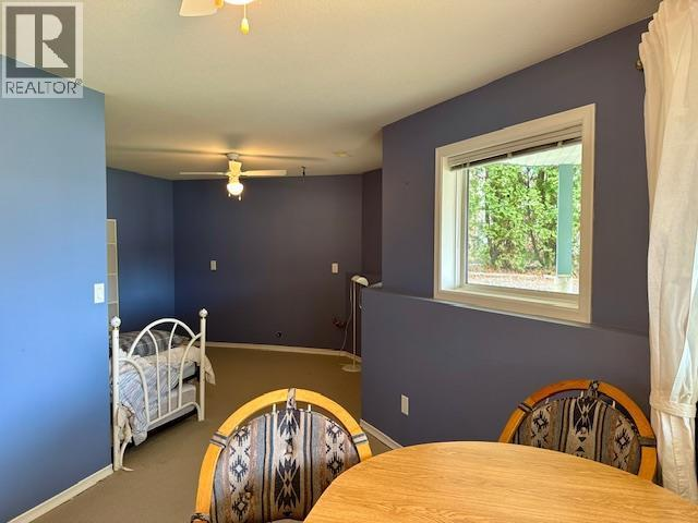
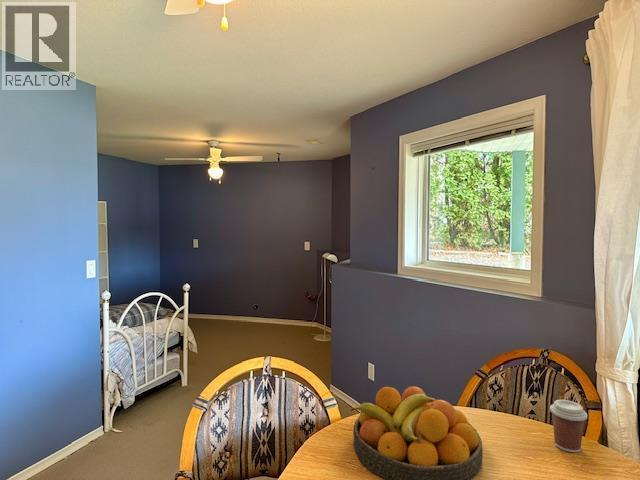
+ coffee cup [549,399,588,453]
+ fruit bowl [350,386,484,480]
